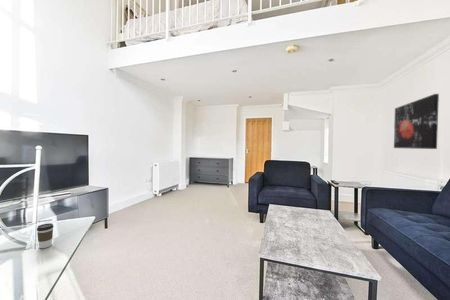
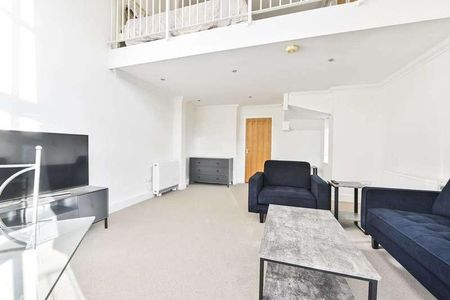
- coffee cup [36,222,55,249]
- wall art [393,93,440,150]
